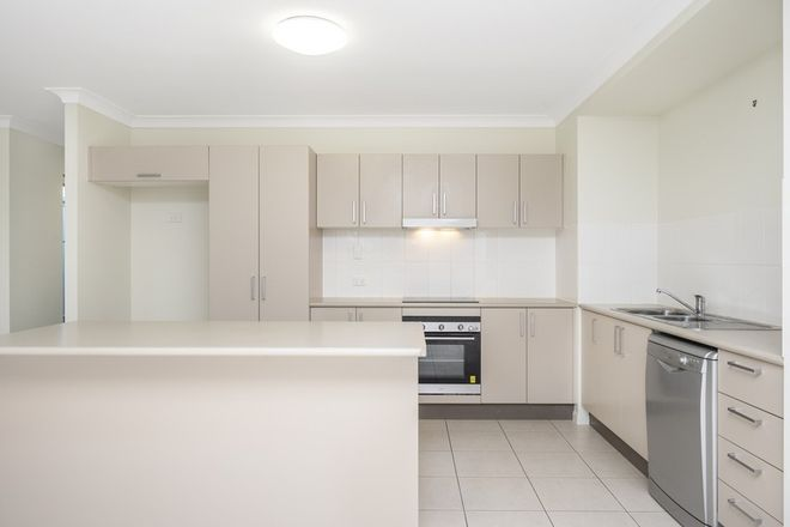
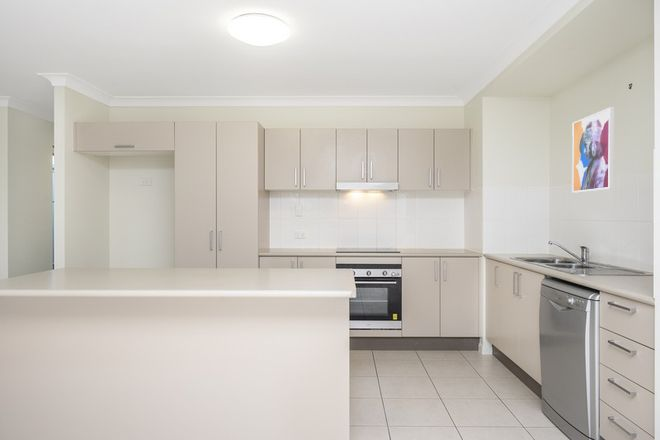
+ wall art [571,107,615,194]
